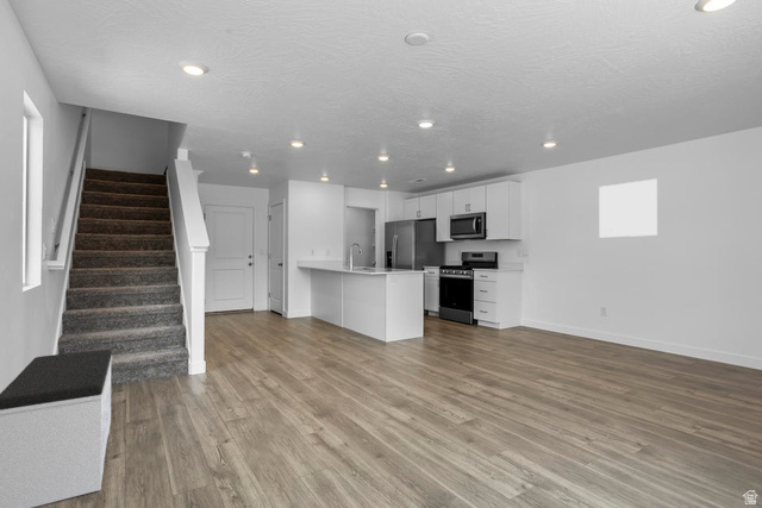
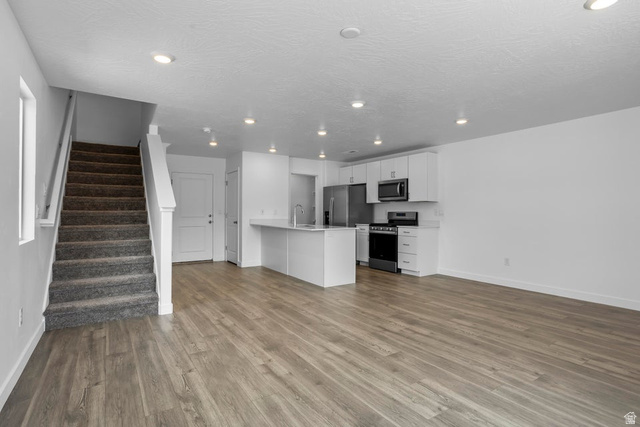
- wall art [598,177,658,239]
- bench [0,349,113,508]
